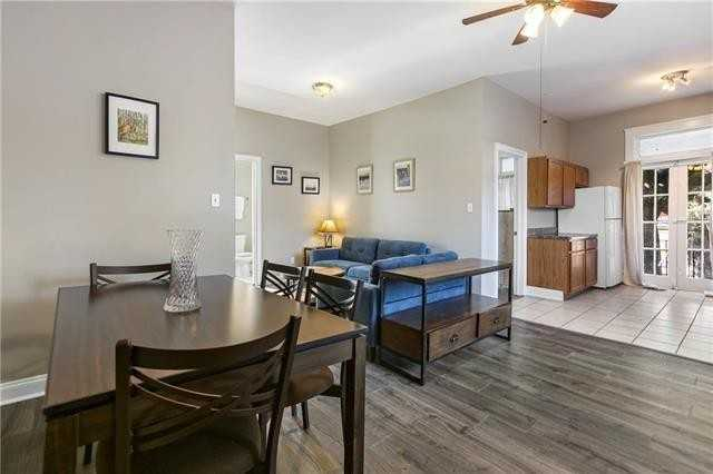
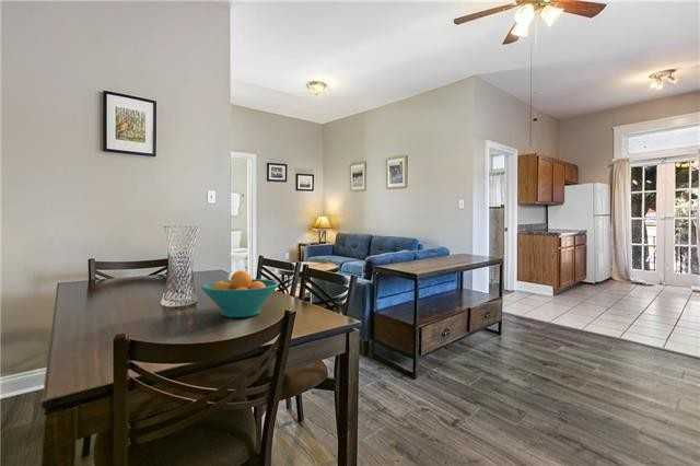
+ fruit bowl [200,269,280,318]
